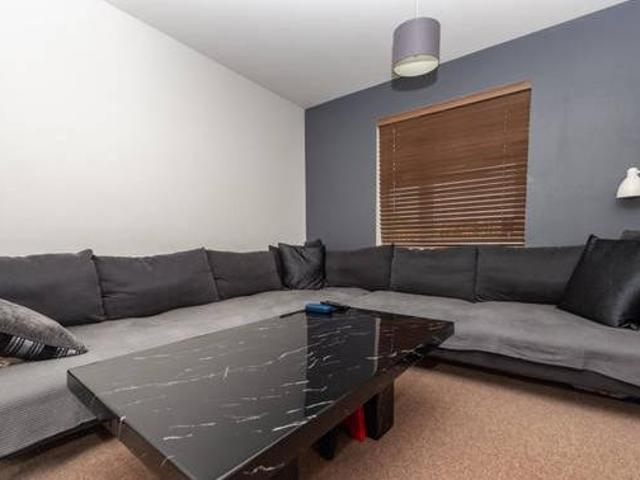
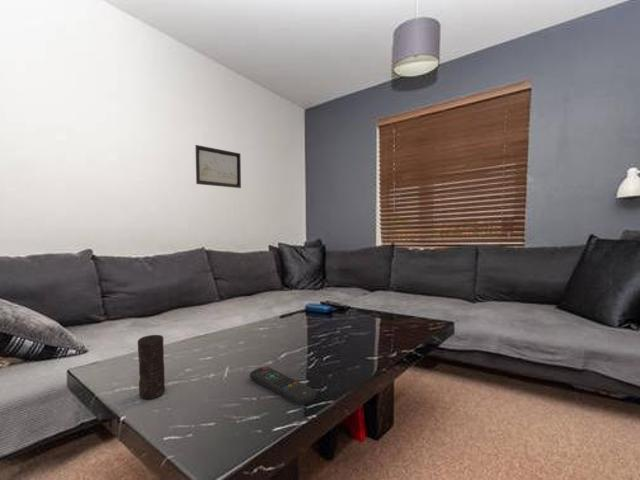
+ remote control [249,366,317,406]
+ wall art [194,144,242,189]
+ candle [137,334,166,400]
